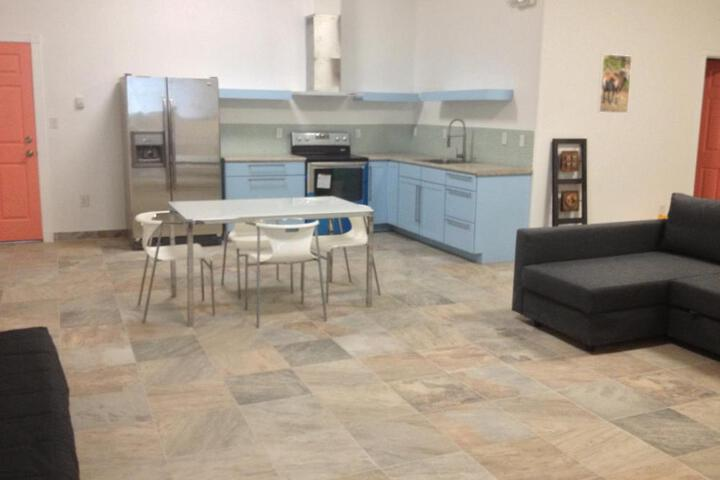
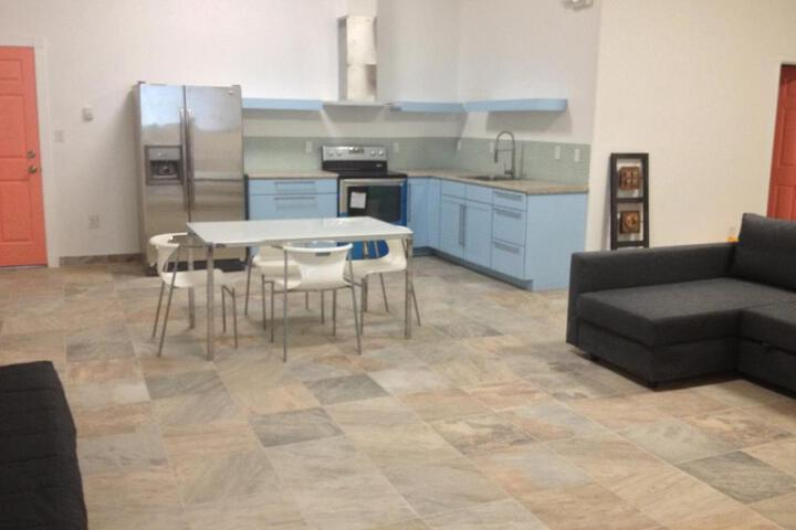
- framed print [596,53,633,114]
